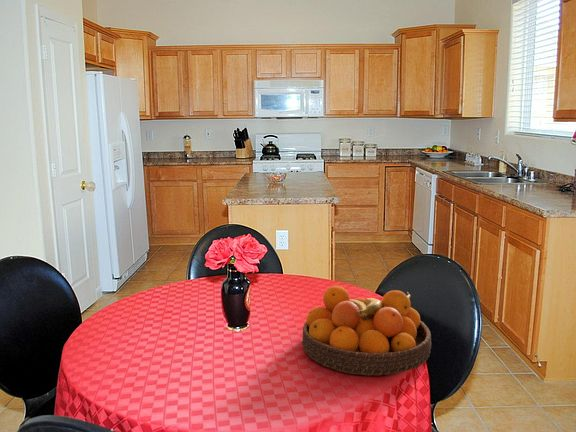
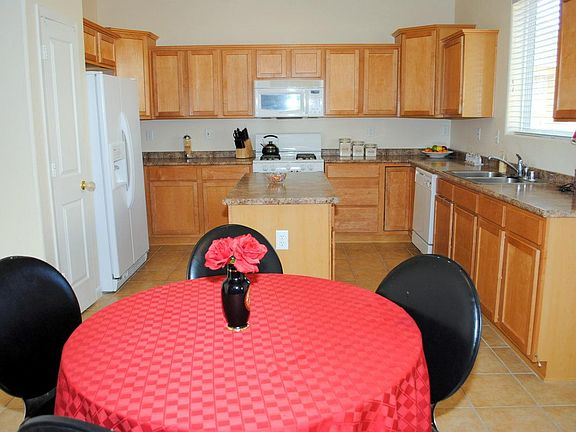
- fruit bowl [301,285,432,376]
